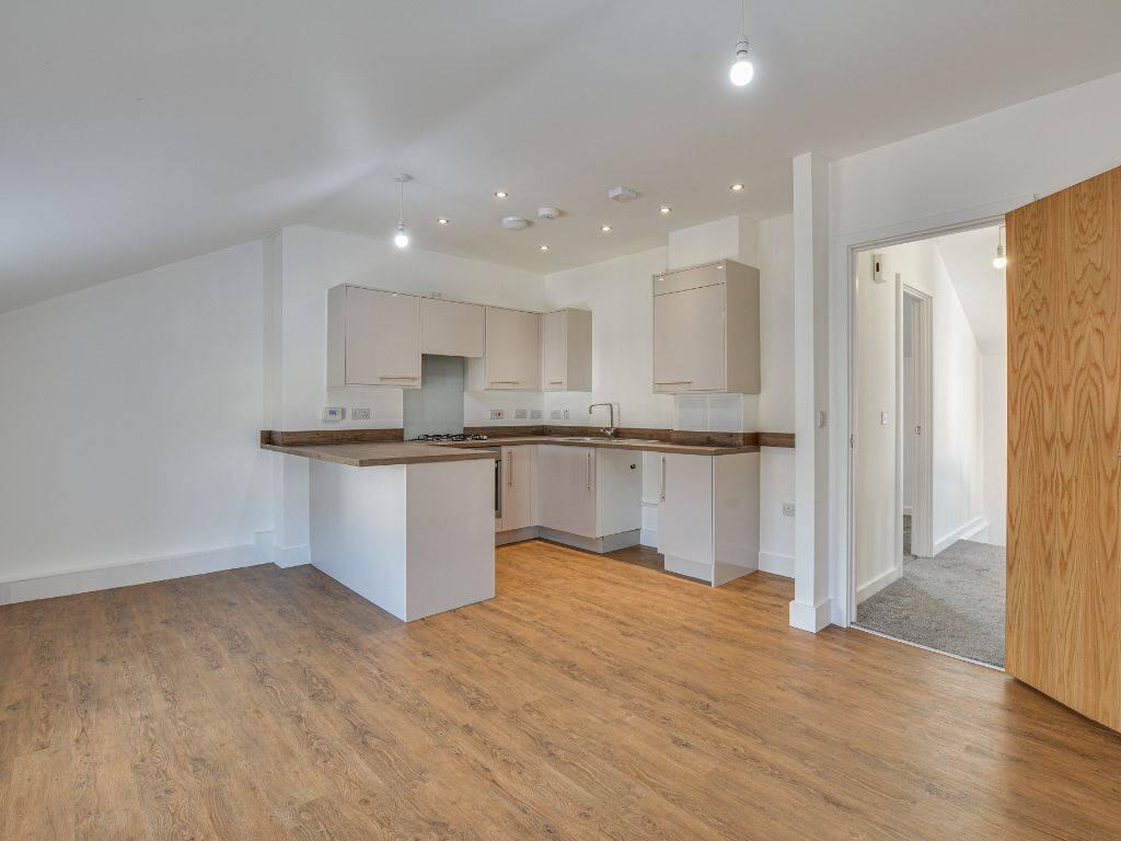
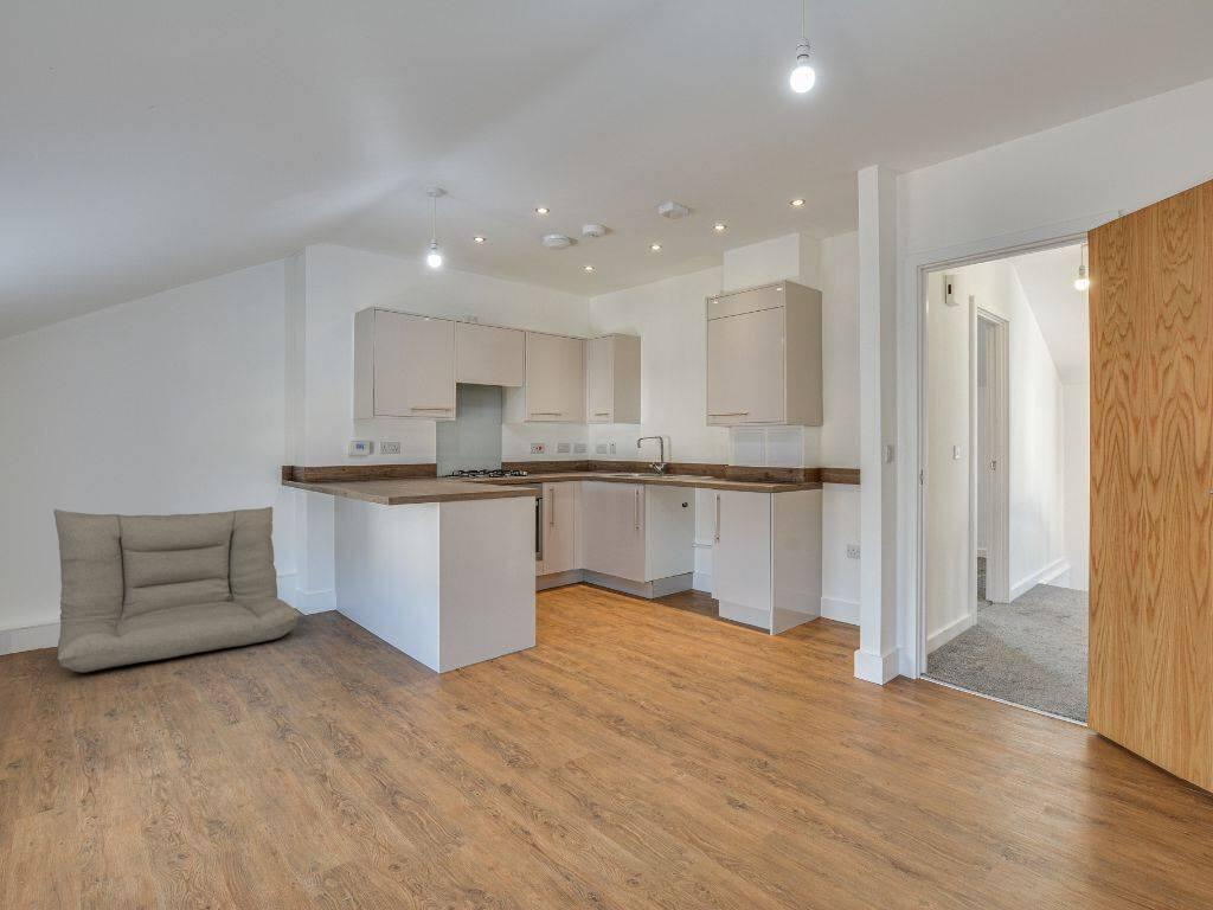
+ sofa [52,505,302,674]
